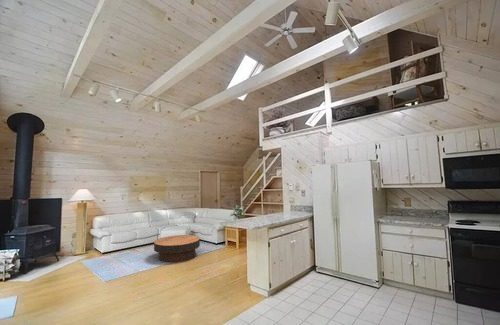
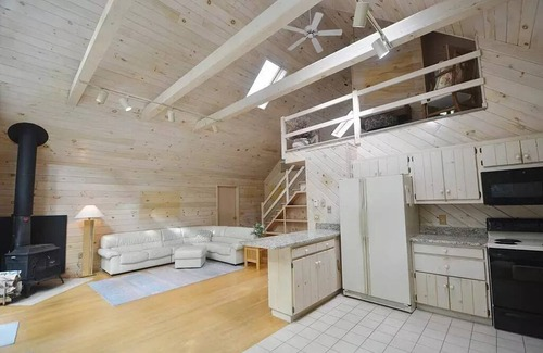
- coffee table [153,234,201,263]
